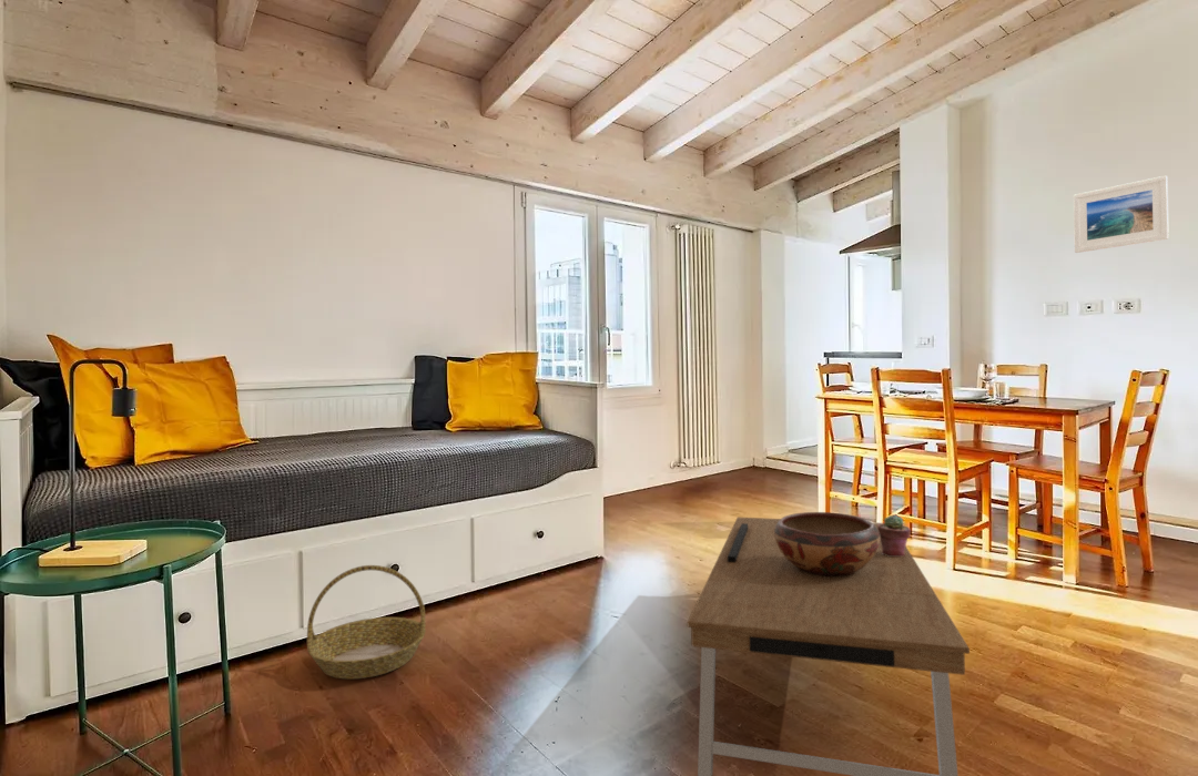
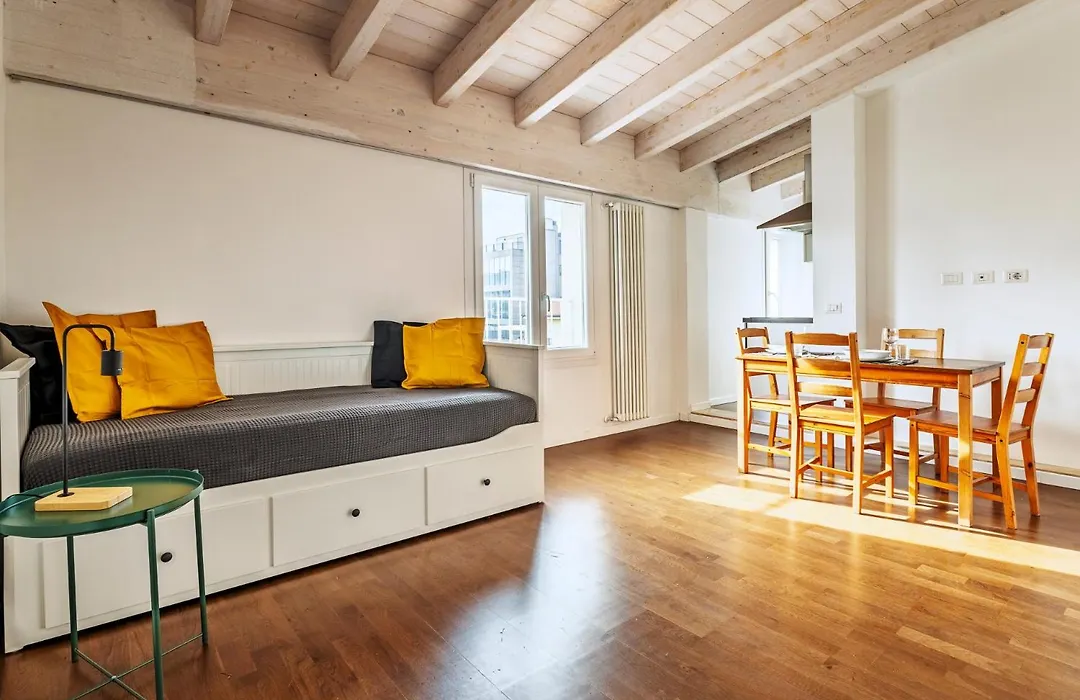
- coffee table [687,517,971,776]
- basket [306,564,427,681]
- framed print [1073,174,1170,254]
- potted succulent [877,513,912,557]
- decorative bowl [774,511,880,576]
